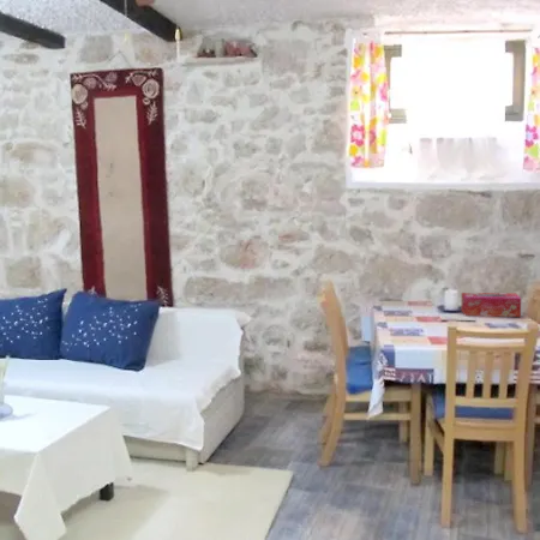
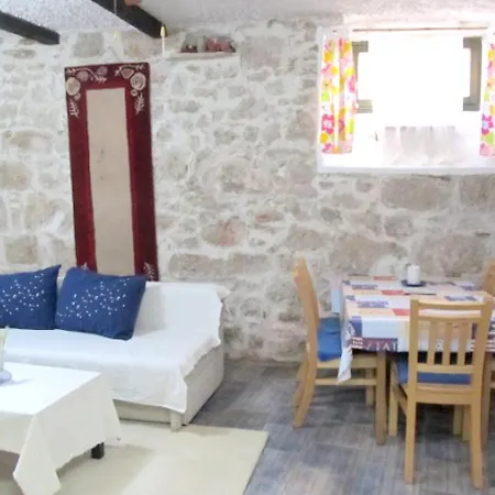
- tissue box [460,292,522,318]
